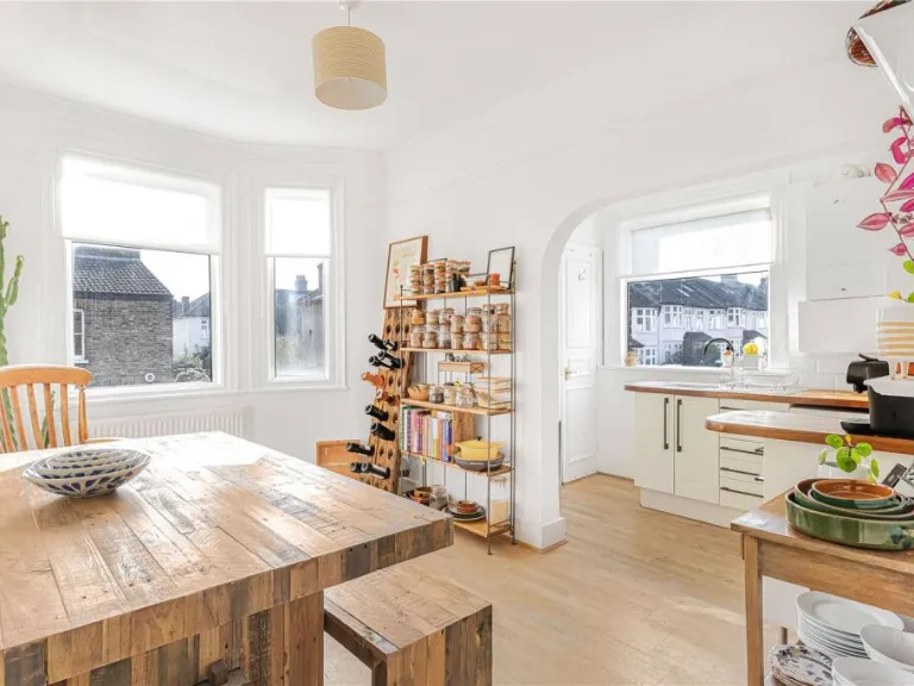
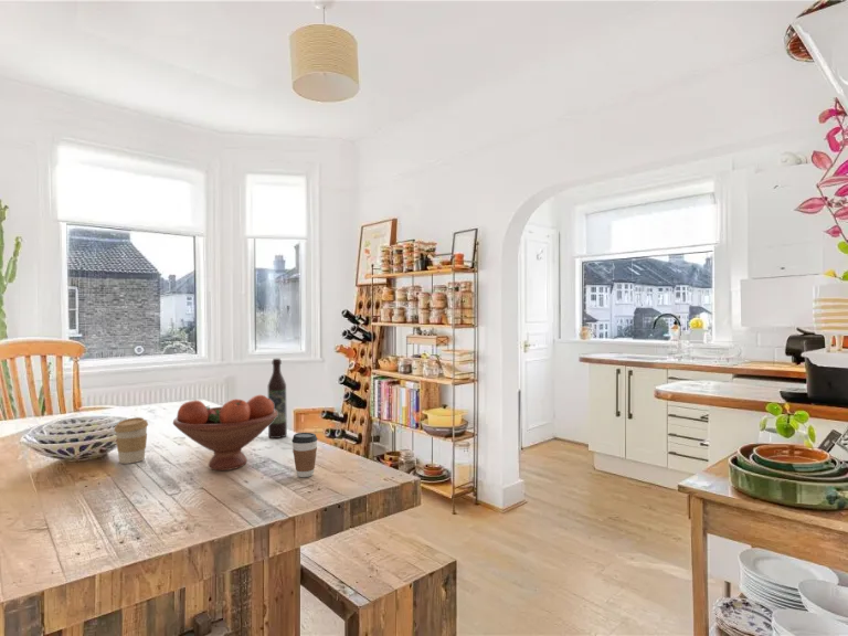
+ wine bottle [267,358,288,439]
+ coffee cup [292,432,318,478]
+ fruit bowl [172,394,277,471]
+ coffee cup [114,416,149,465]
